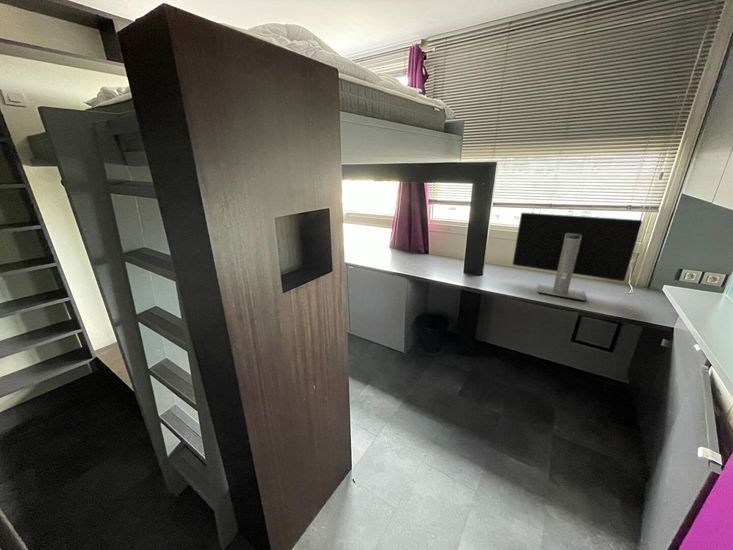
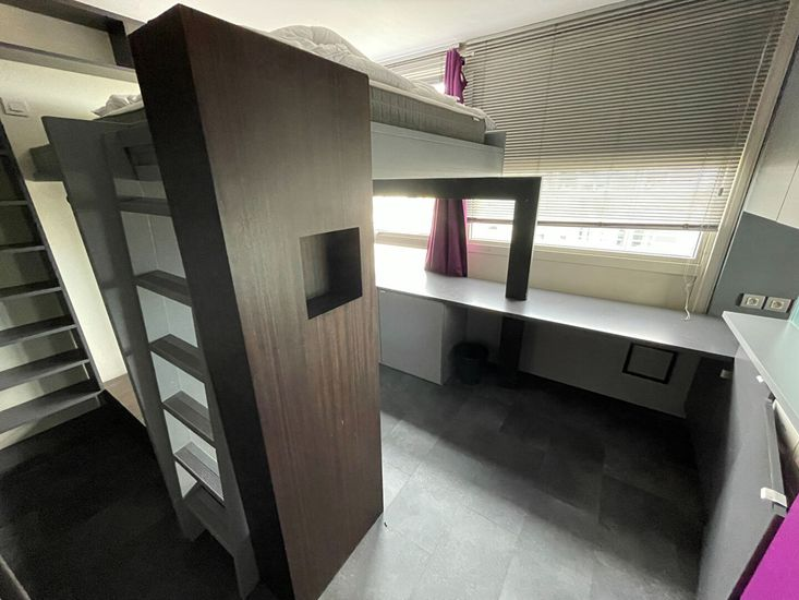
- monitor [512,212,643,302]
